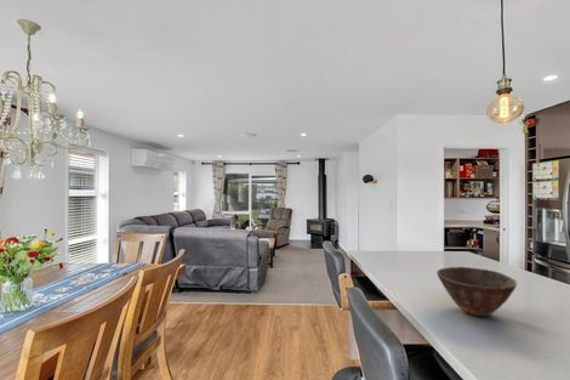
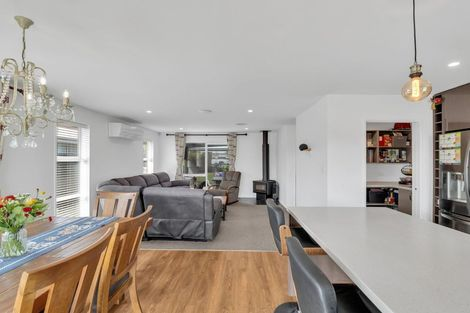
- bowl [435,266,518,317]
